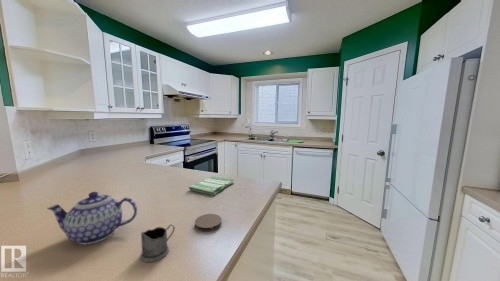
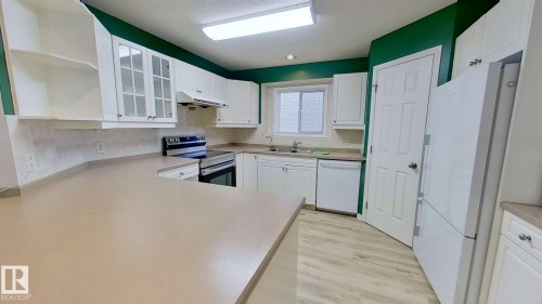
- teapot [46,191,138,245]
- coaster [194,213,223,232]
- dish towel [188,175,235,196]
- tea glass holder [140,224,176,263]
